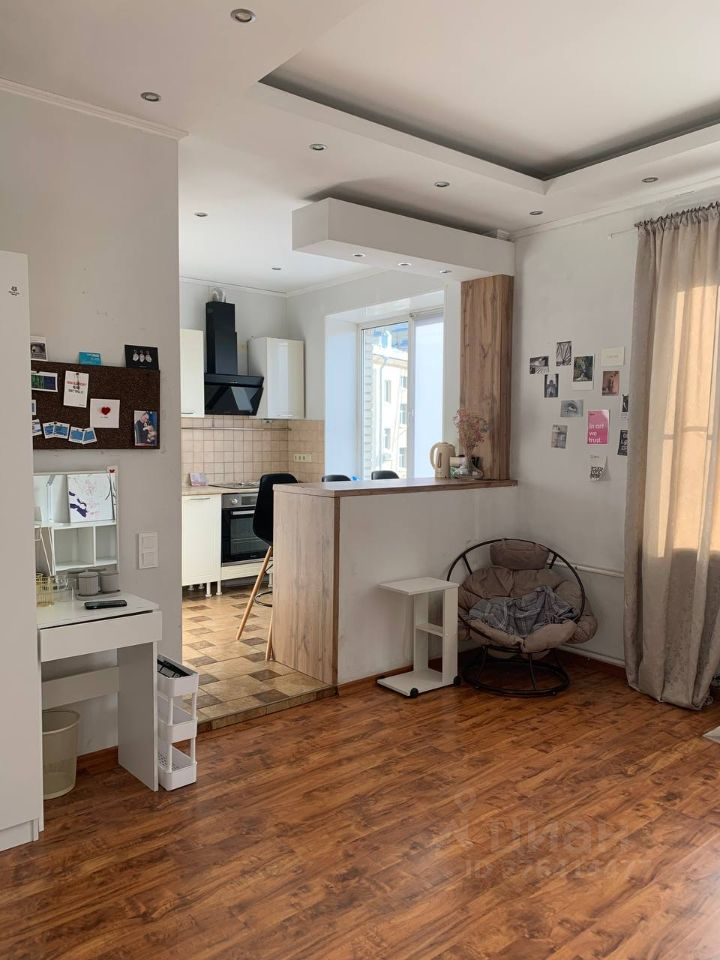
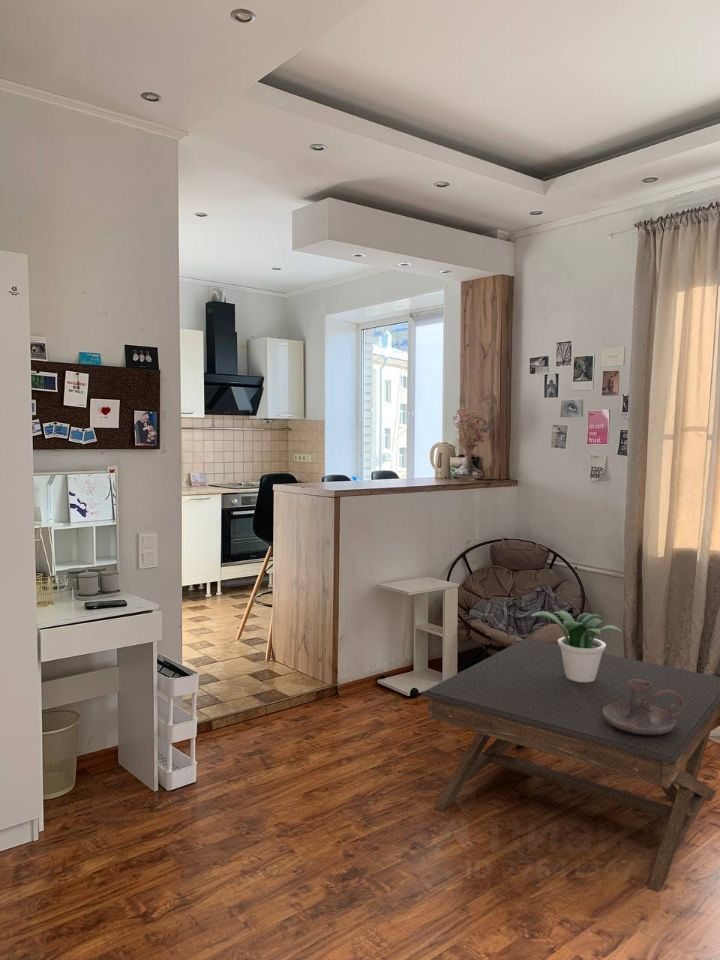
+ coffee table [420,637,720,894]
+ potted plant [529,610,623,682]
+ candle holder [603,679,684,735]
